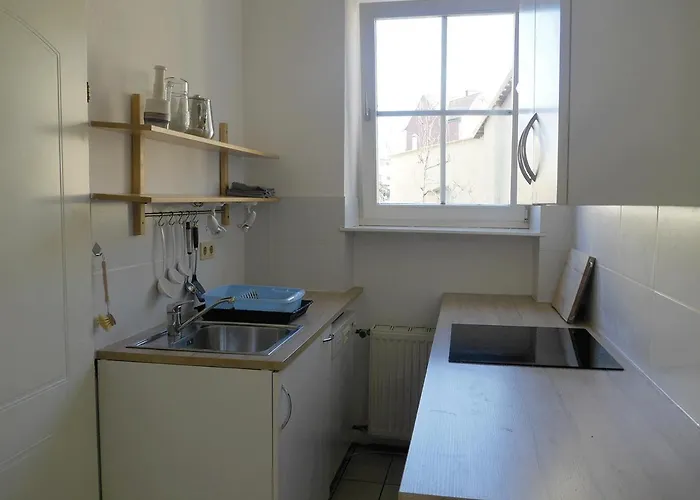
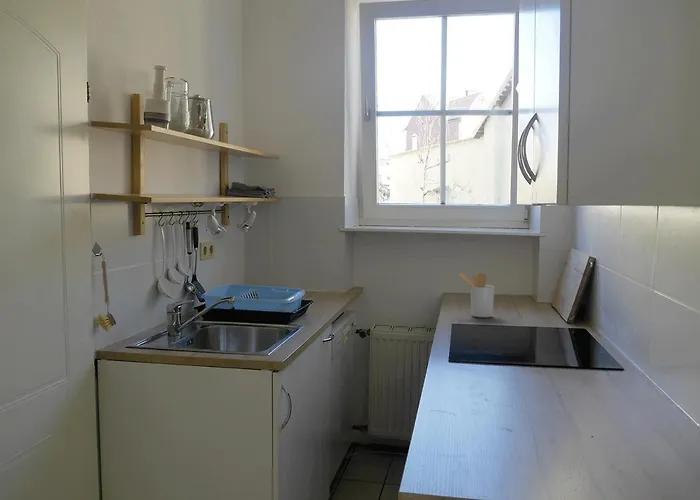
+ utensil holder [458,272,496,318]
